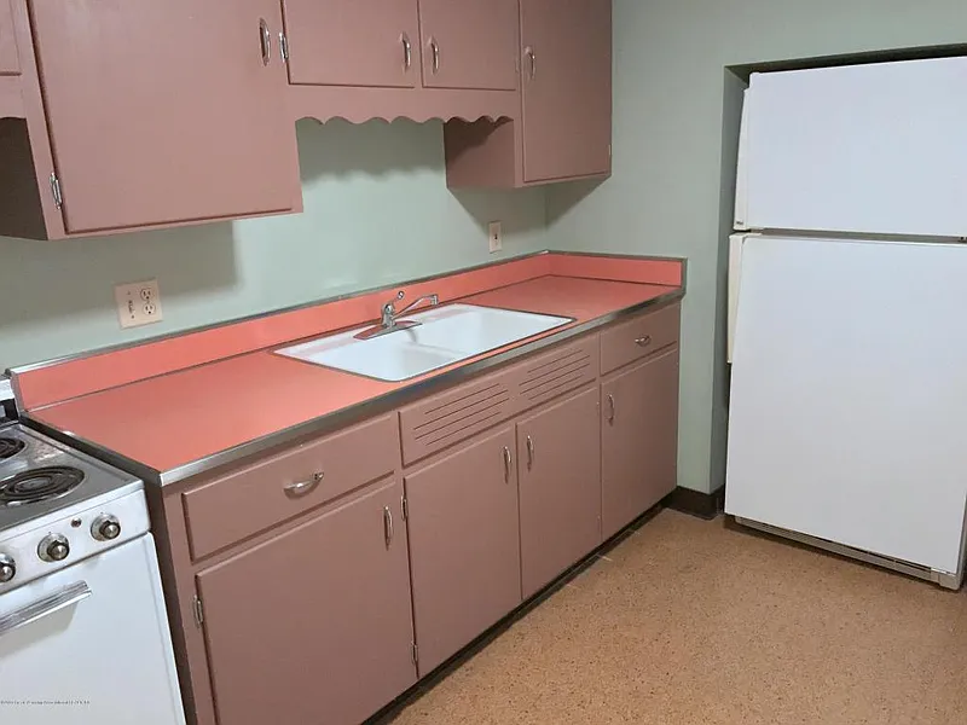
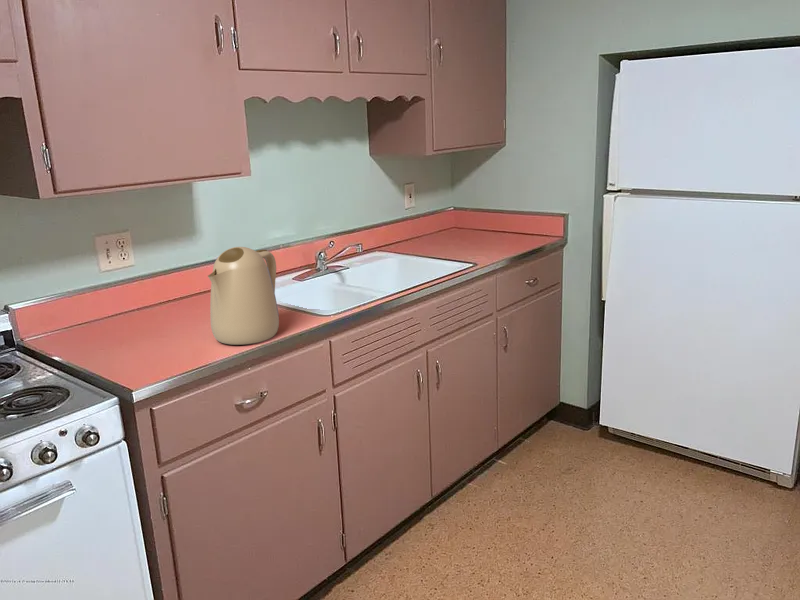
+ kettle [207,246,280,346]
